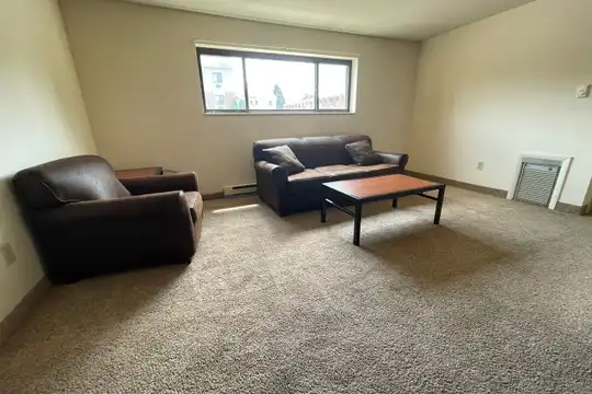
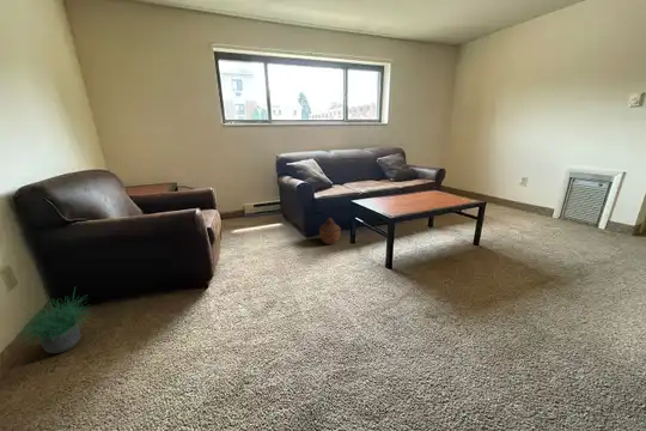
+ woven basket [318,217,342,245]
+ potted plant [10,287,95,354]
